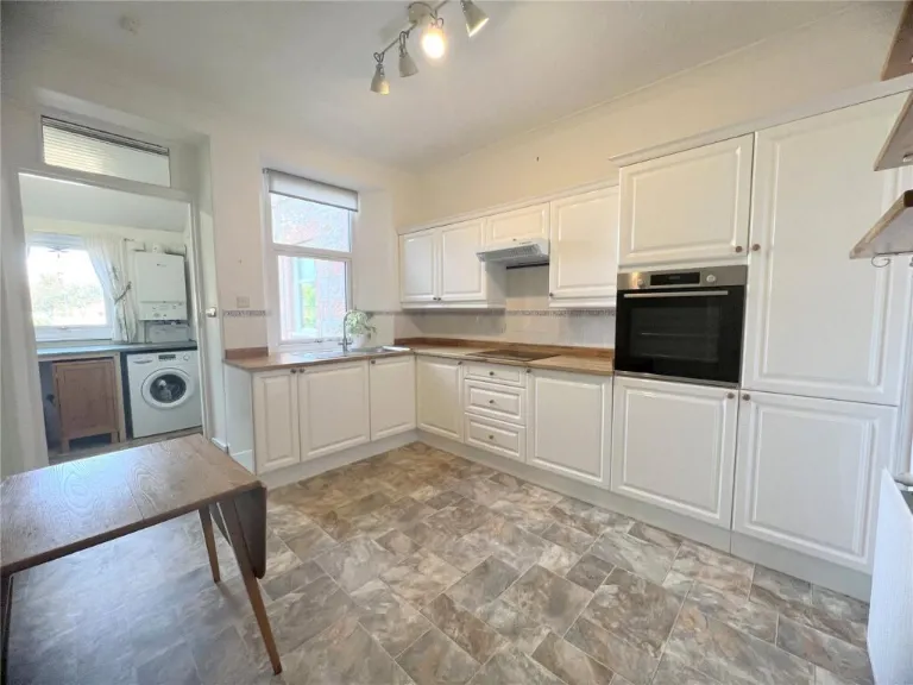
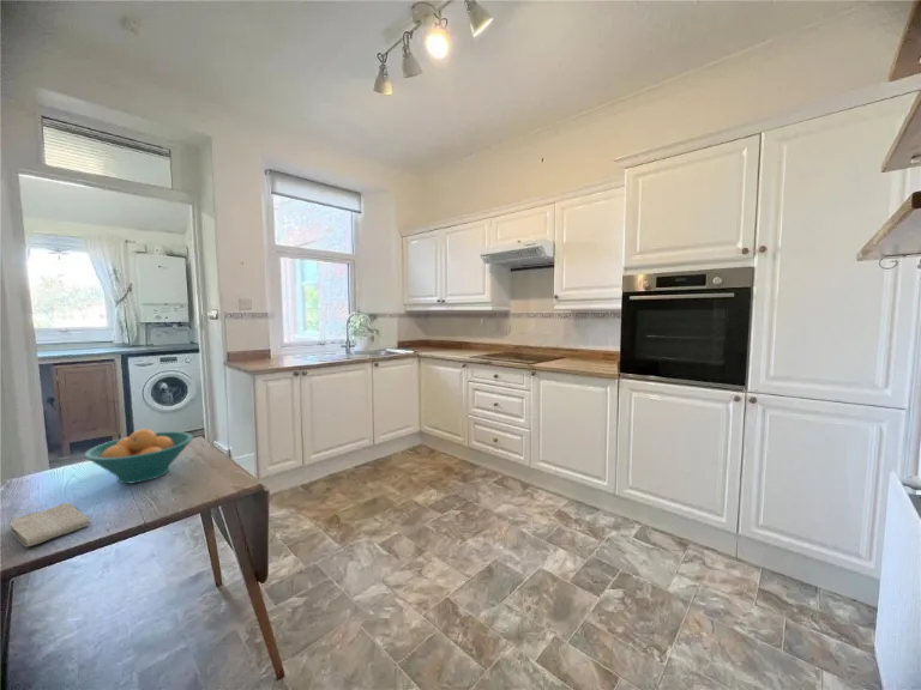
+ fruit bowl [83,428,194,484]
+ washcloth [8,502,92,547]
